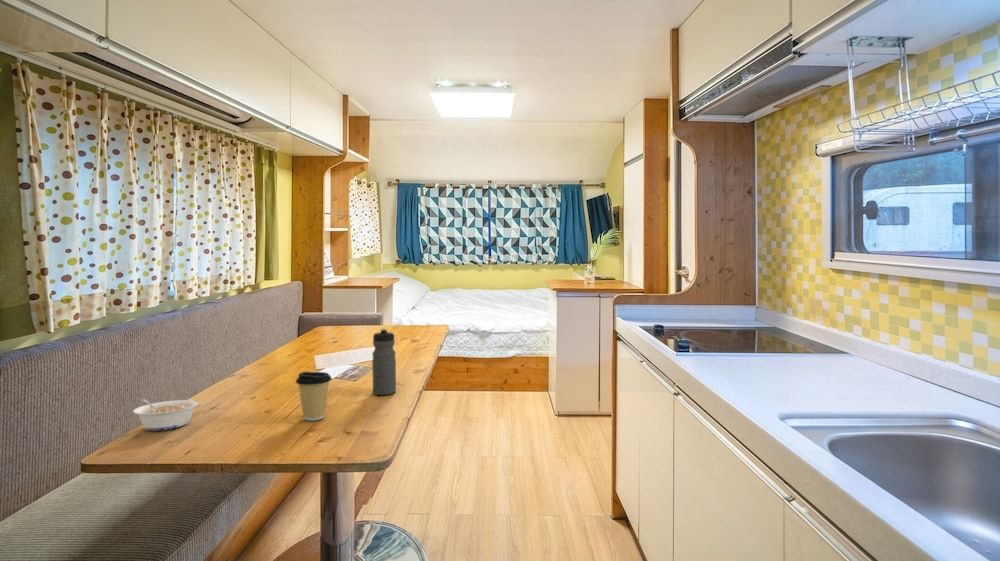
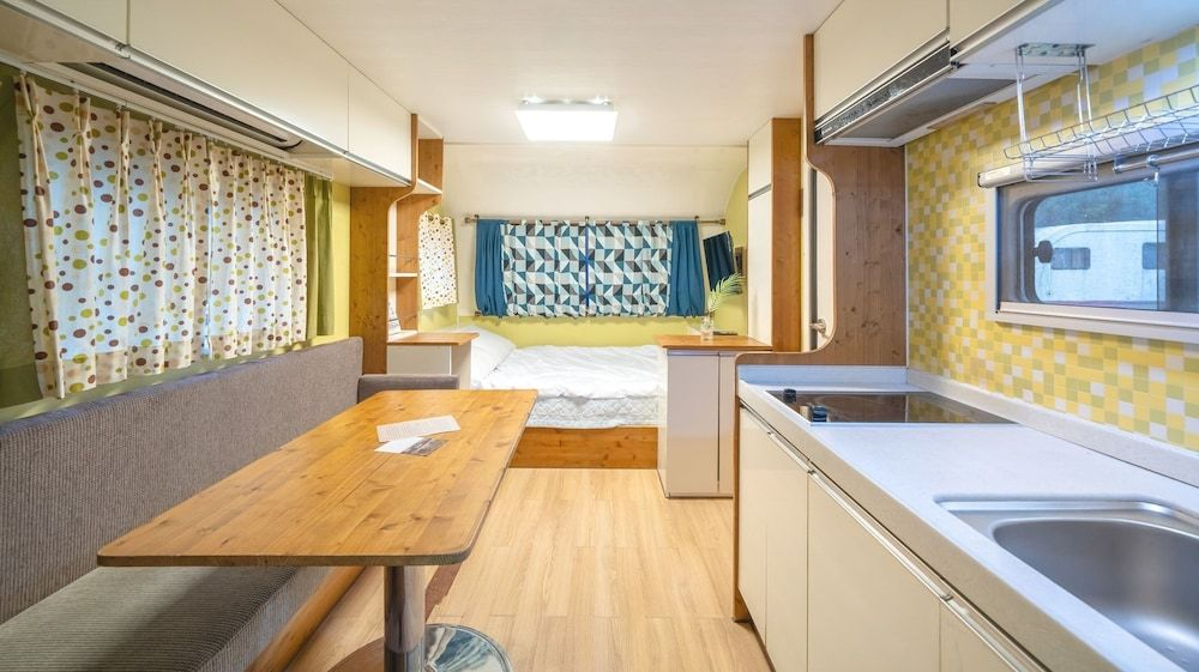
- water bottle [371,327,397,396]
- legume [132,398,199,431]
- coffee cup [295,371,333,422]
